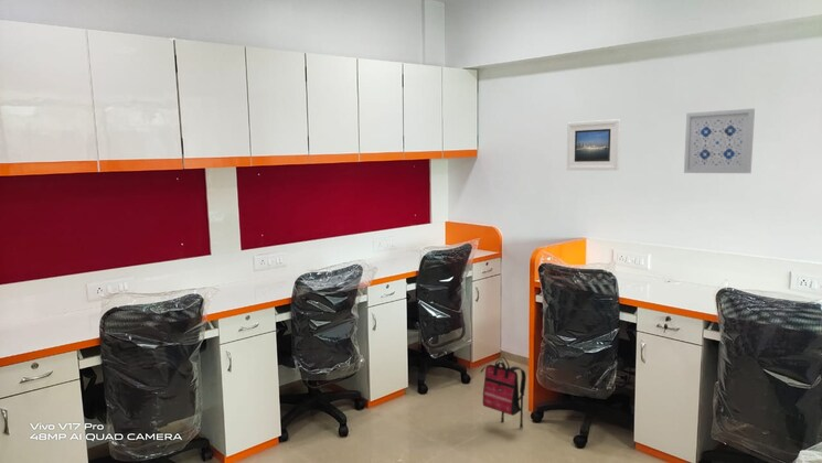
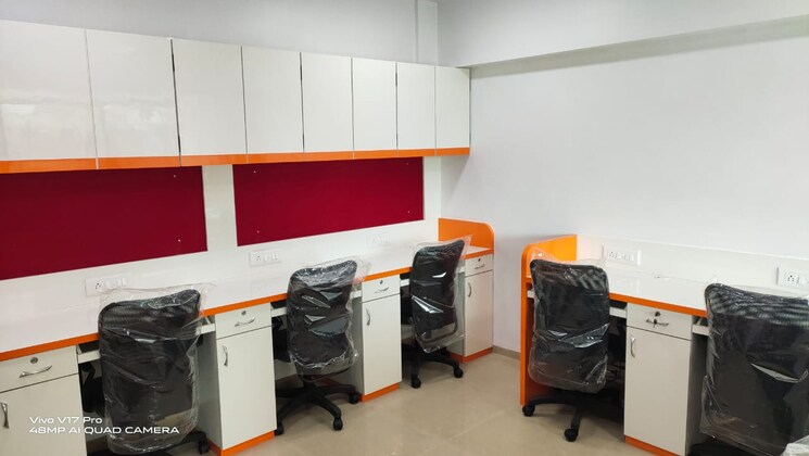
- backpack [480,356,527,429]
- wall art [683,108,756,174]
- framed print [566,118,621,171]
